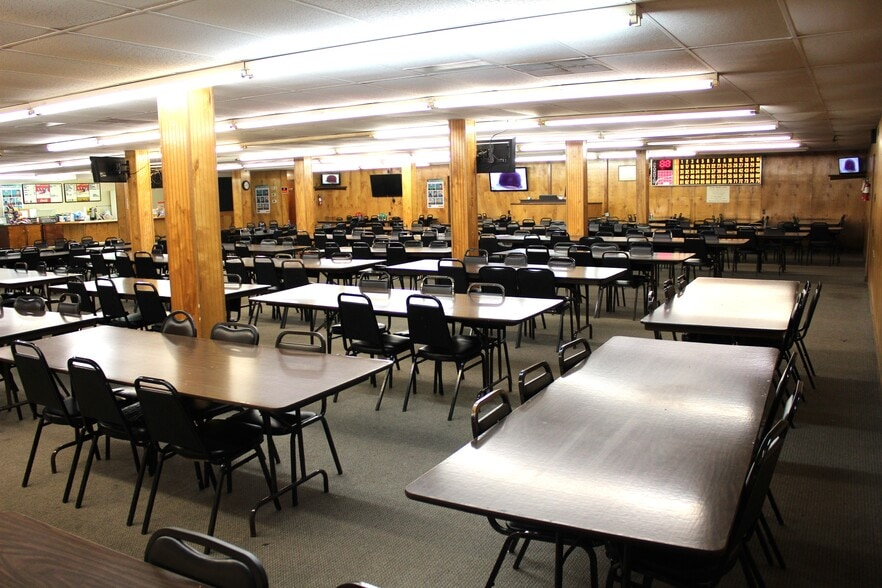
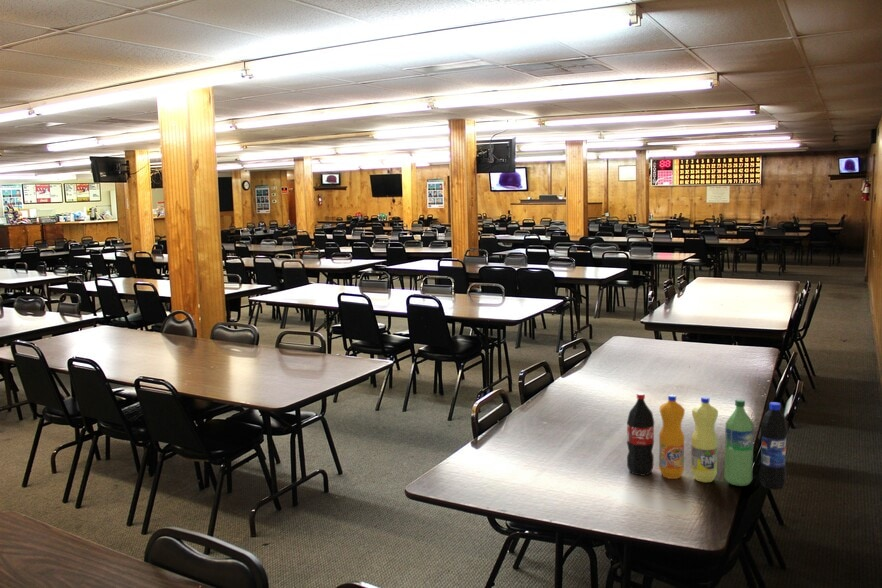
+ soda bottle [626,392,789,491]
